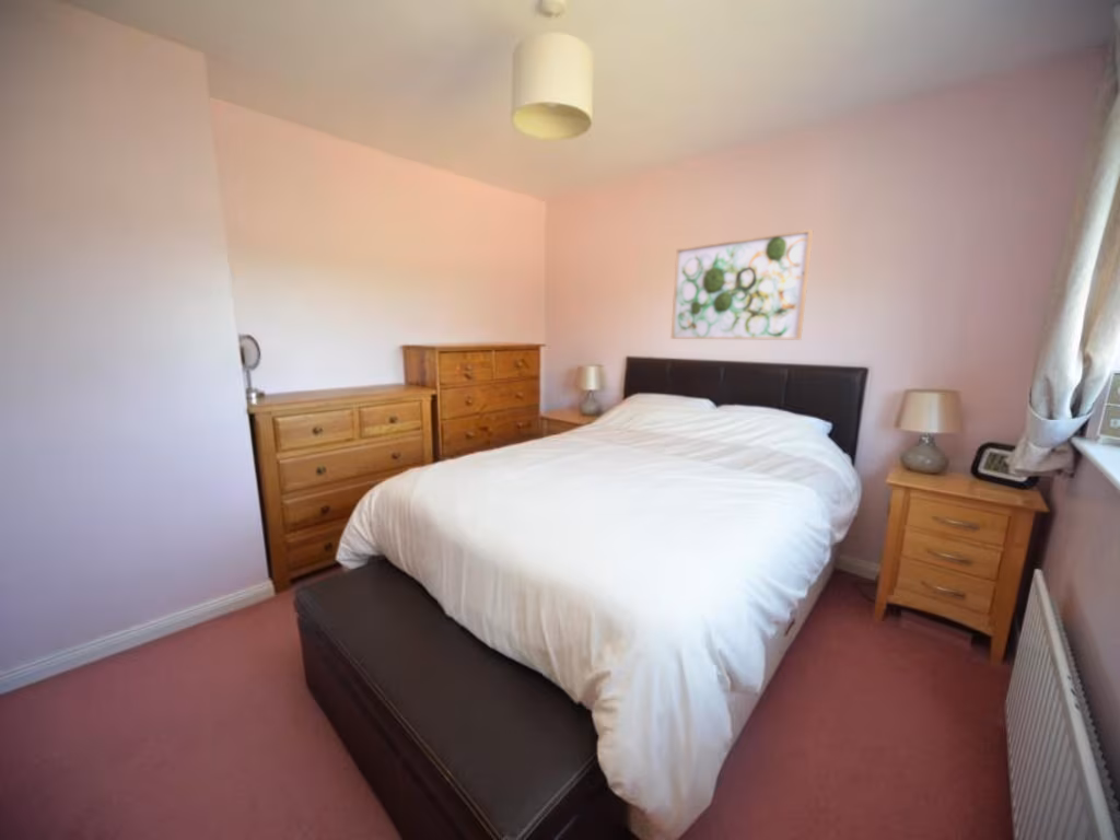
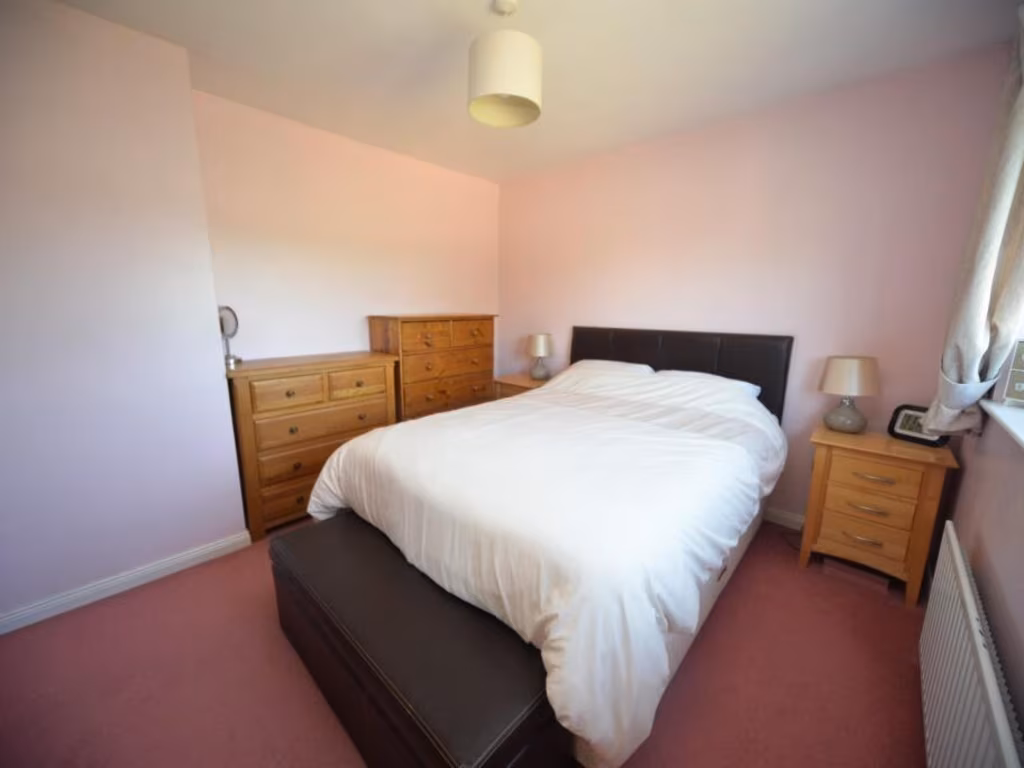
- wall art [669,229,814,341]
